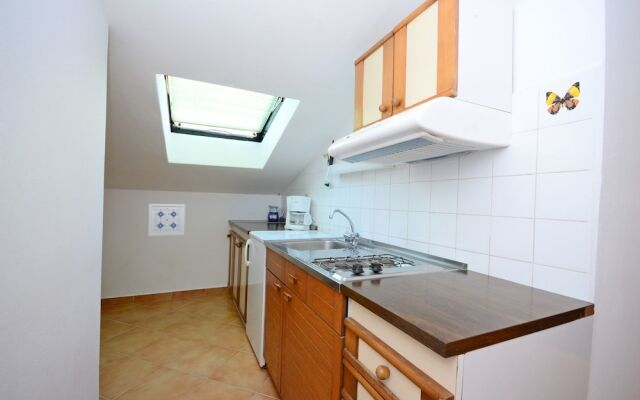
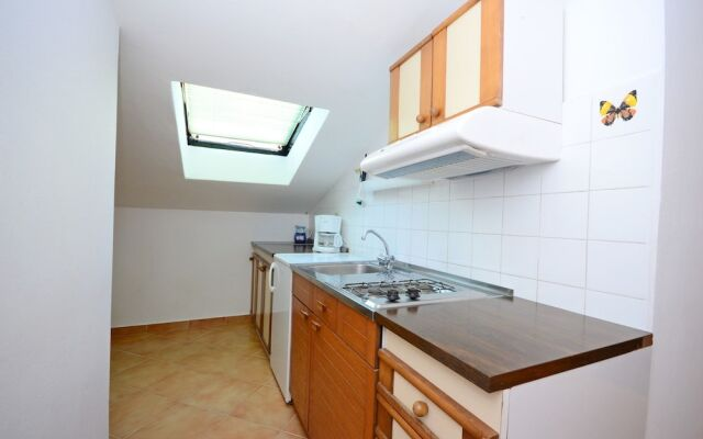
- wall art [148,203,186,237]
